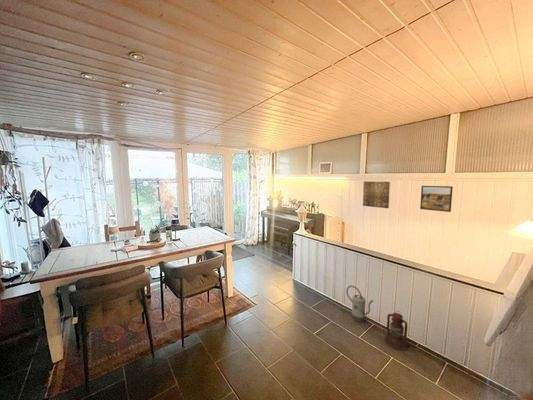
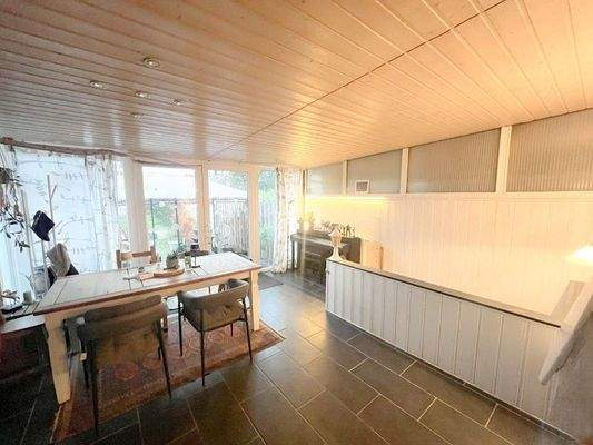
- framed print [419,185,454,213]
- watering can [345,285,374,323]
- wall art [362,181,391,209]
- lantern [384,310,409,351]
